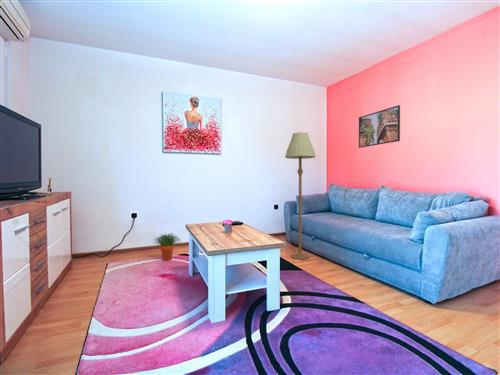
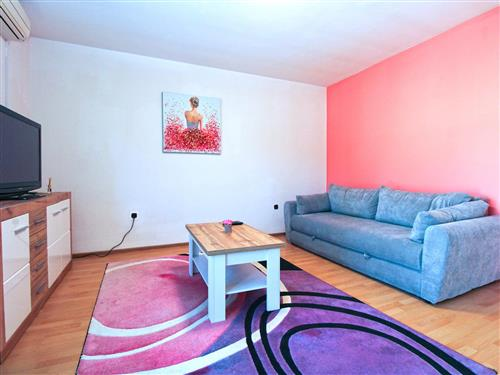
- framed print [358,104,401,149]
- floor lamp [284,131,317,260]
- potted plant [152,232,181,261]
